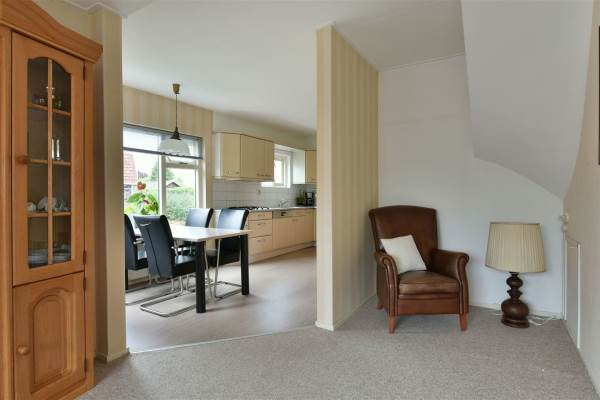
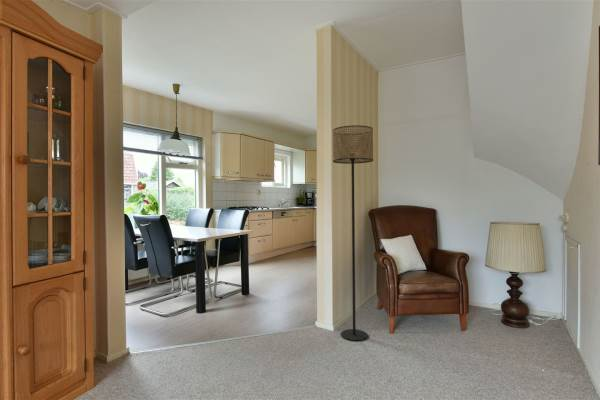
+ floor lamp [331,124,374,342]
